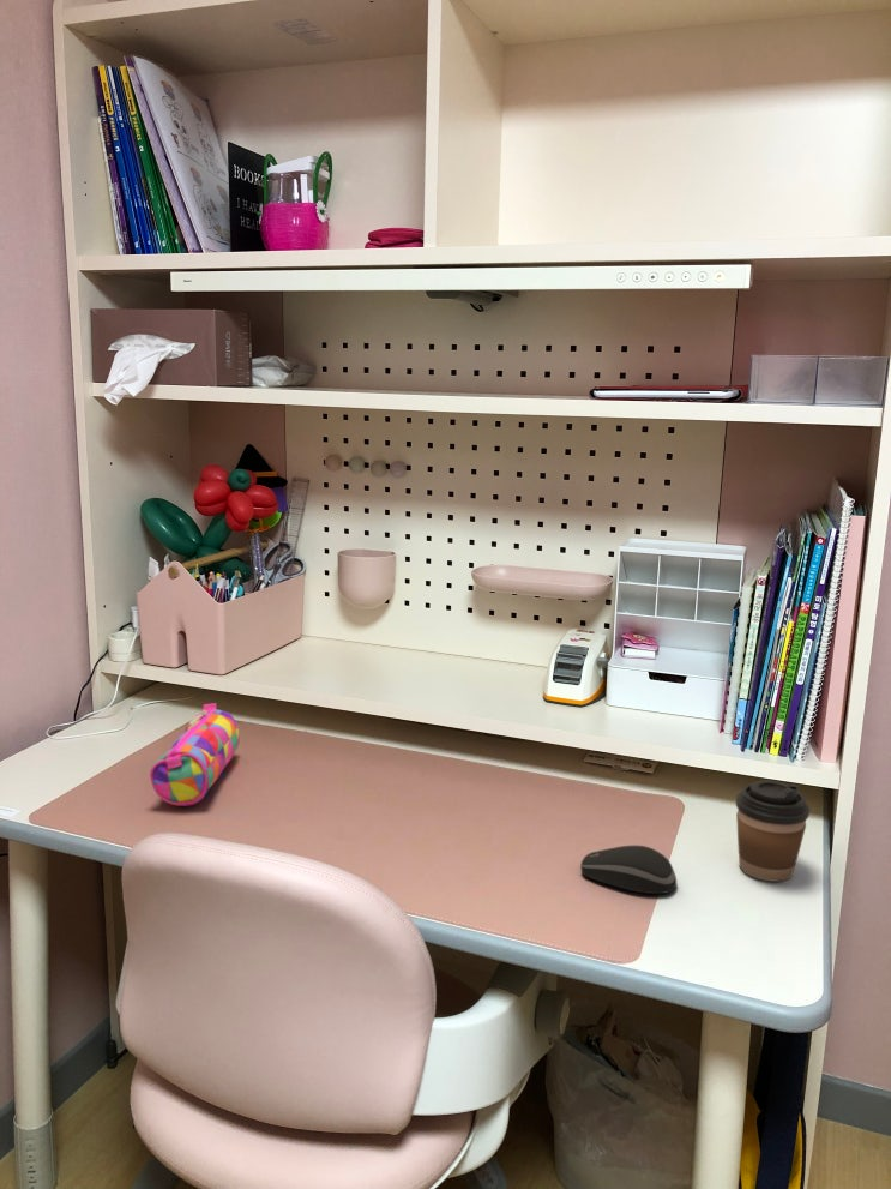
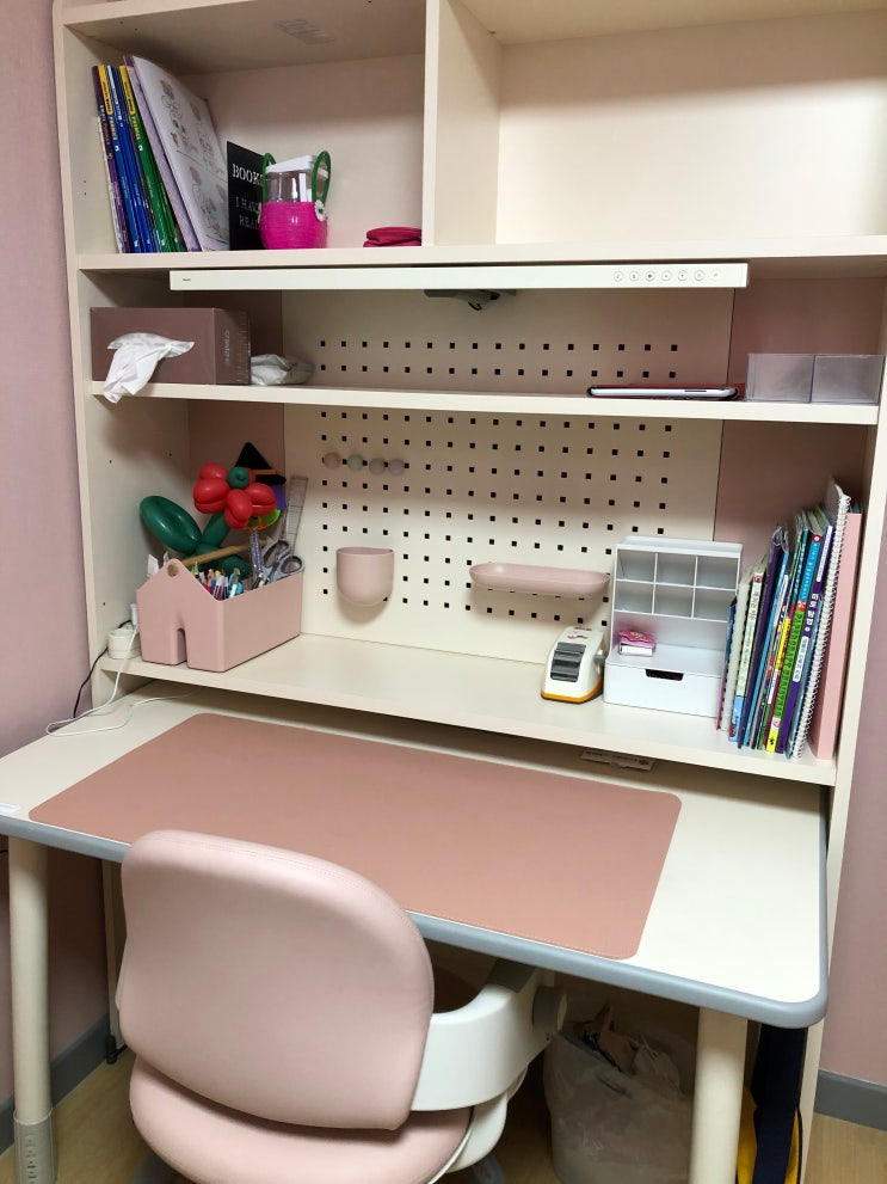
- pencil case [149,702,241,807]
- computer mouse [579,845,678,895]
- coffee cup [735,780,811,883]
